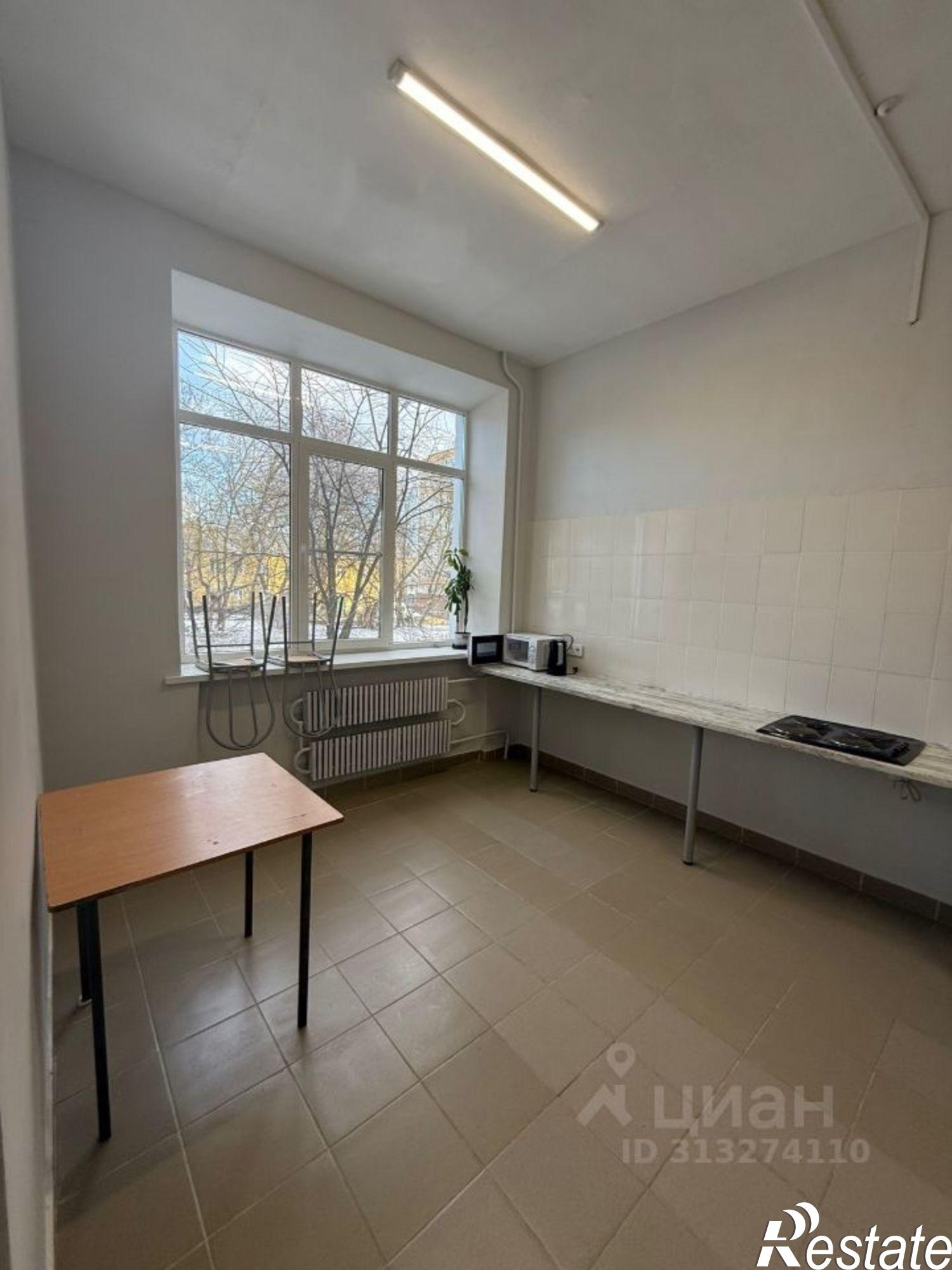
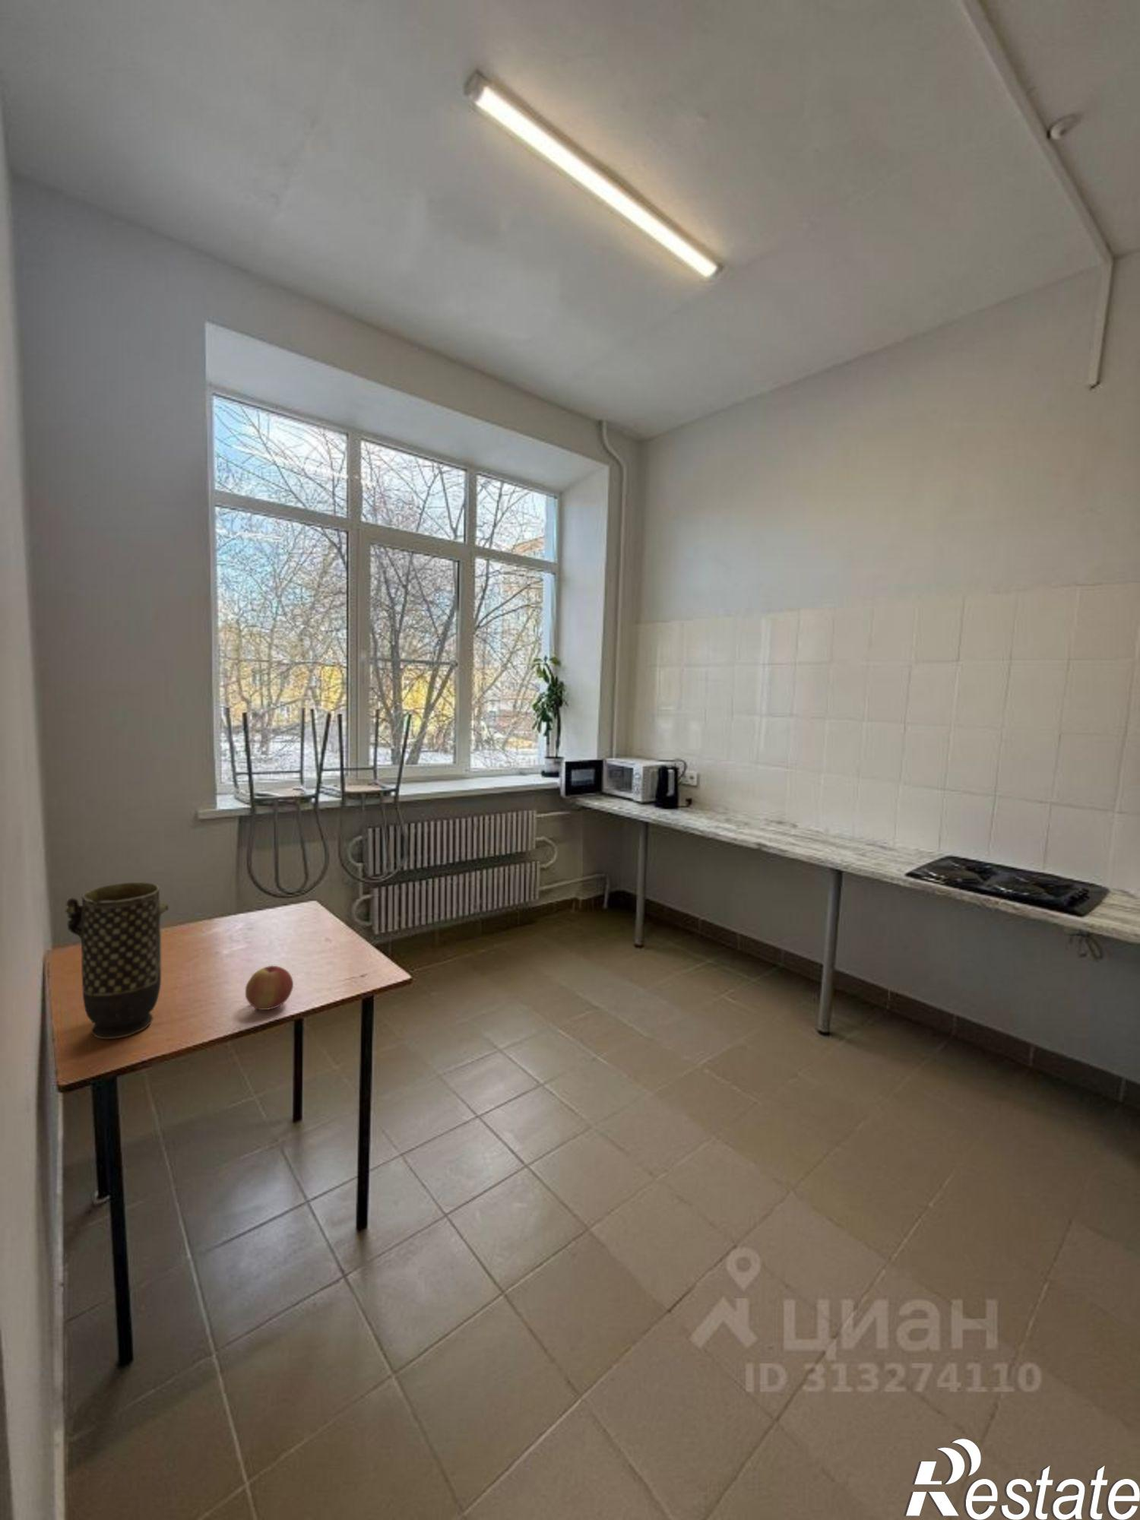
+ apple [244,965,295,1011]
+ vase [63,882,170,1040]
